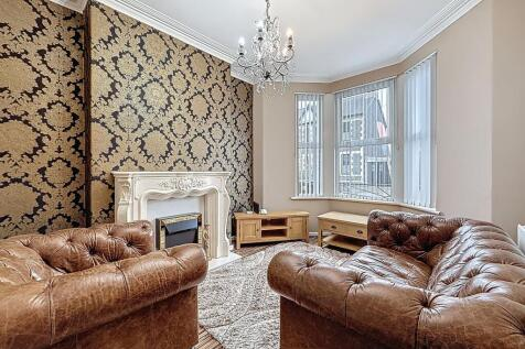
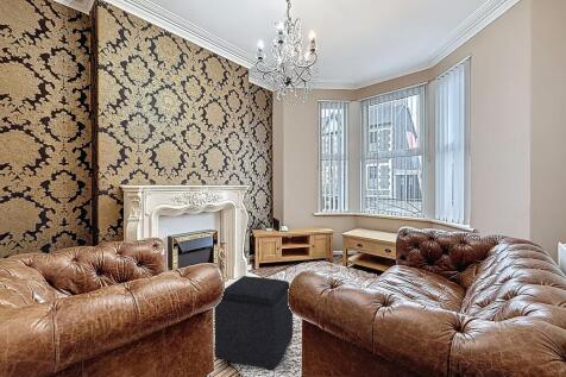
+ ottoman [214,275,294,372]
